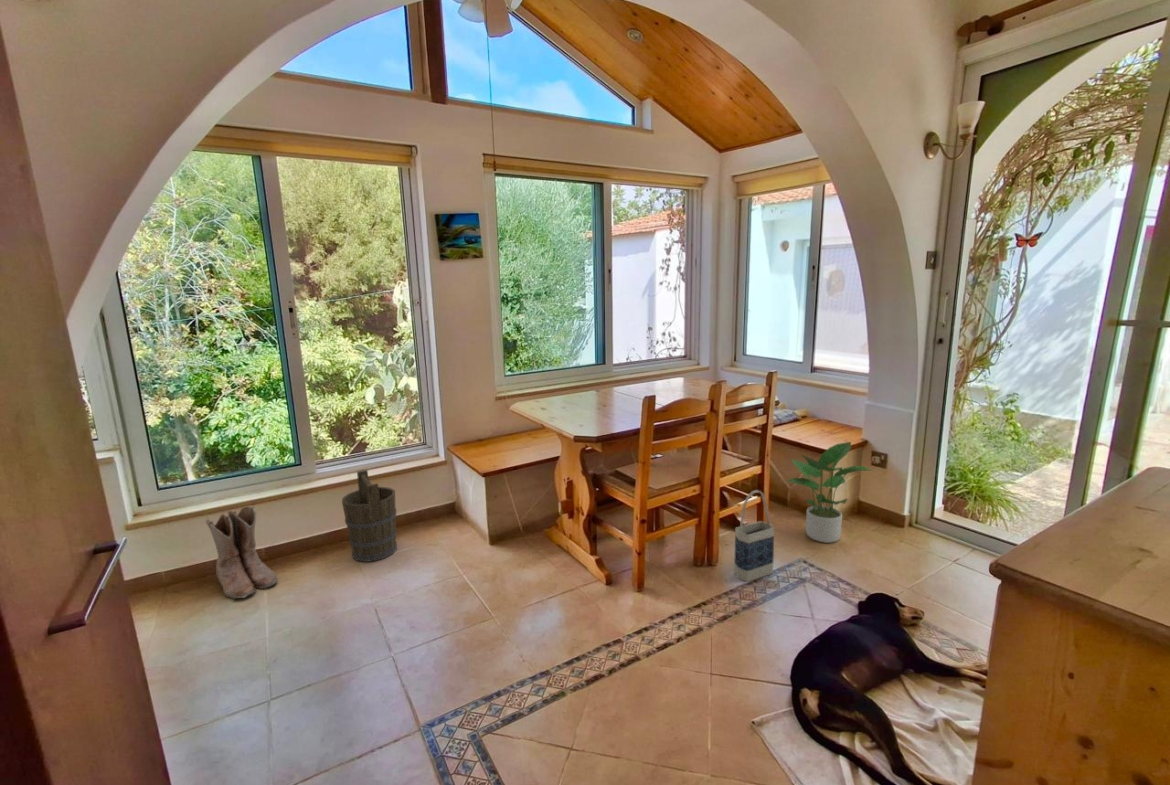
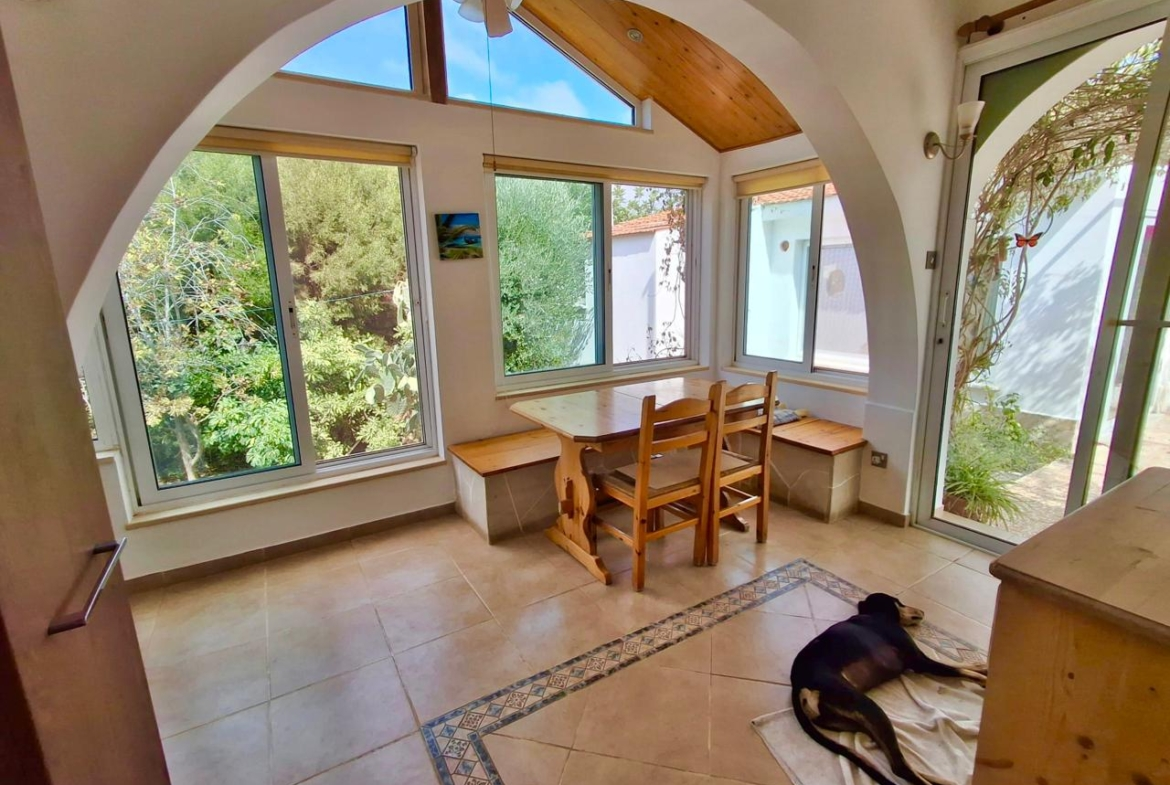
- boots [205,504,278,600]
- potted plant [785,441,875,544]
- bag [733,489,775,583]
- bucket [341,469,398,563]
